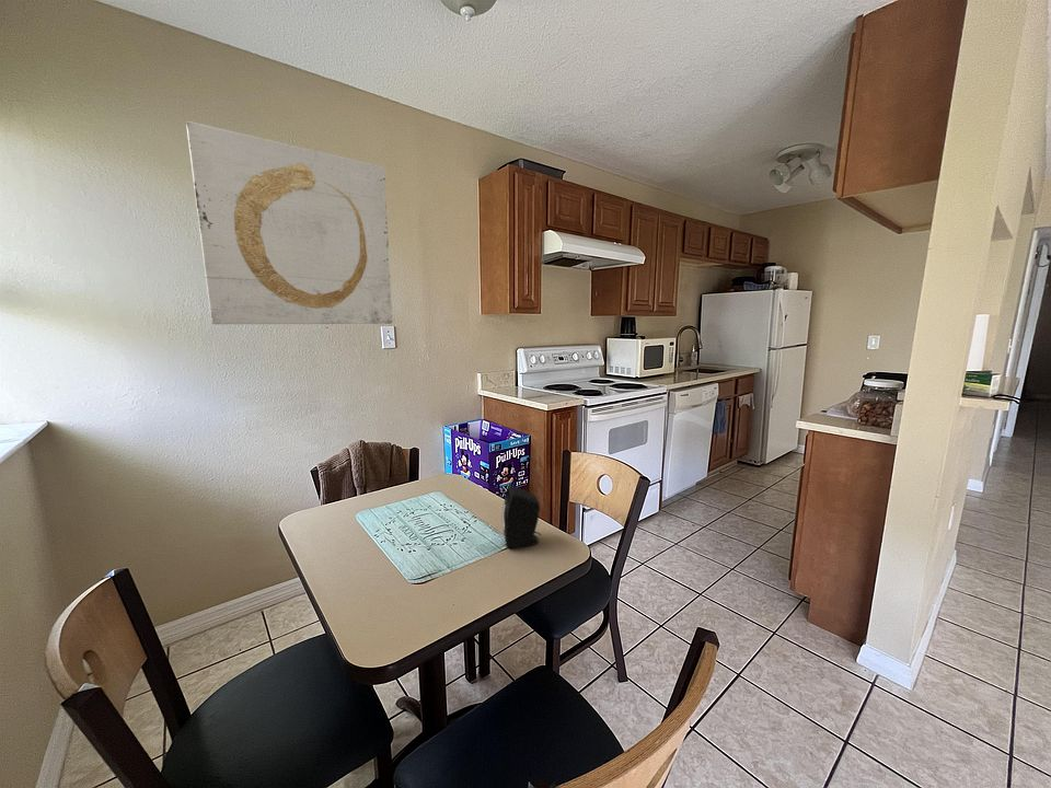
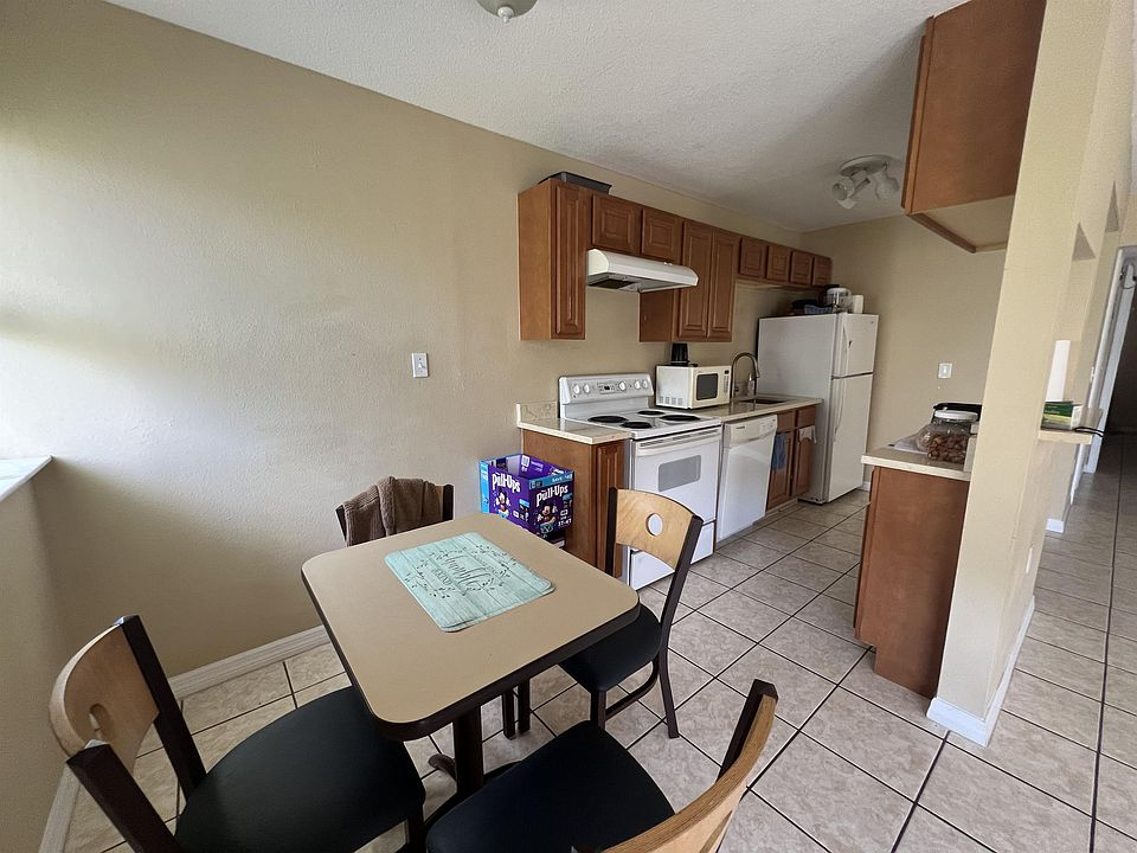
- speaker [501,485,543,549]
- wall art [185,120,393,325]
